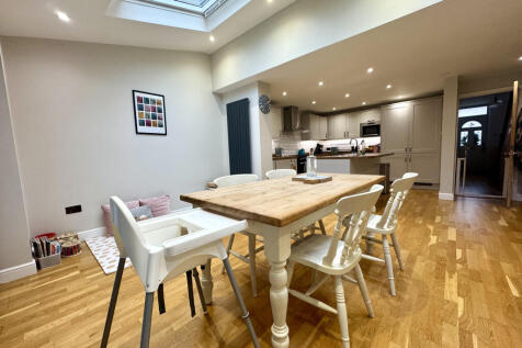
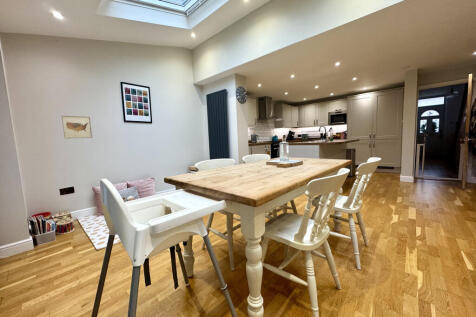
+ wall art [61,115,93,139]
